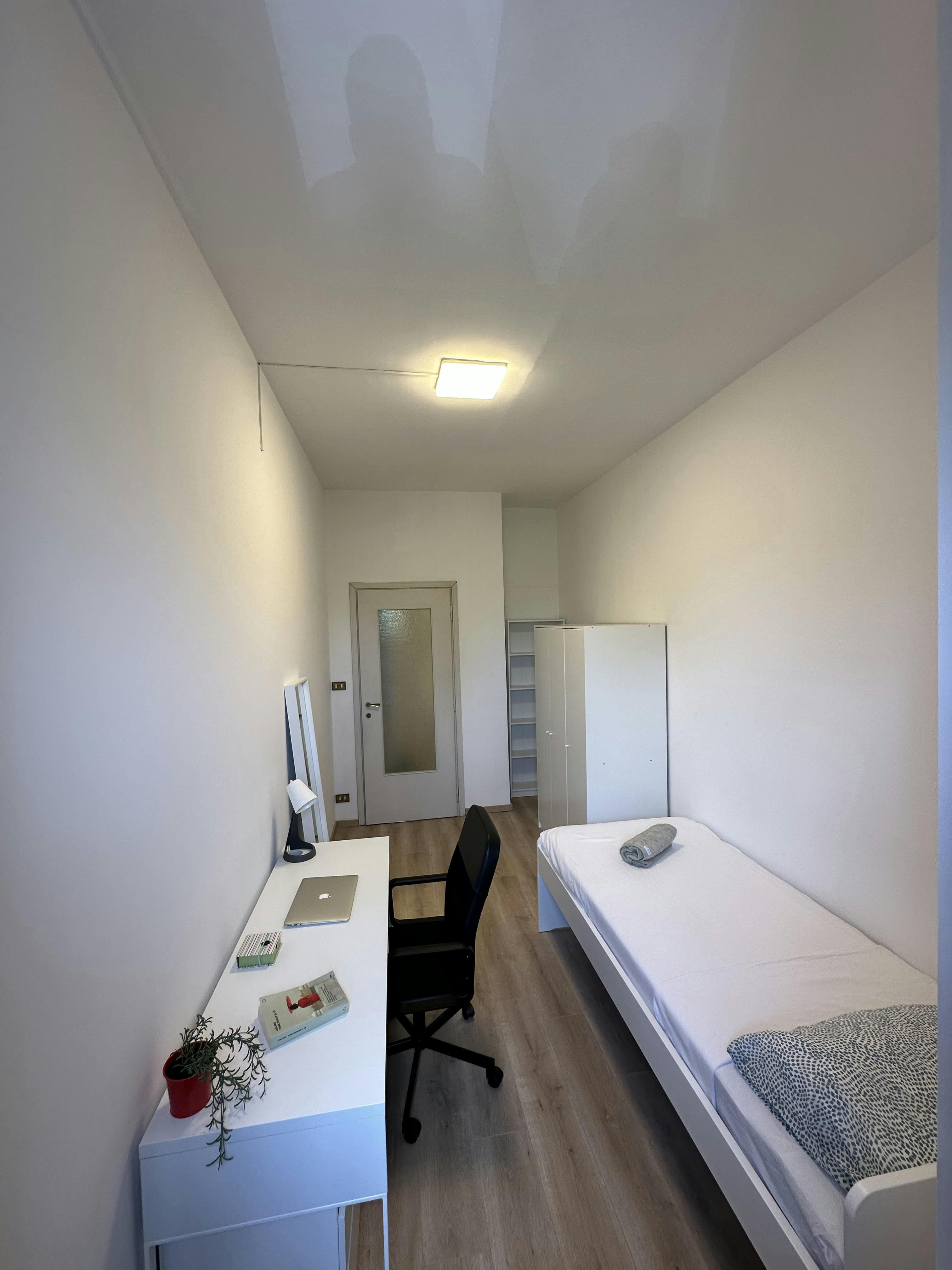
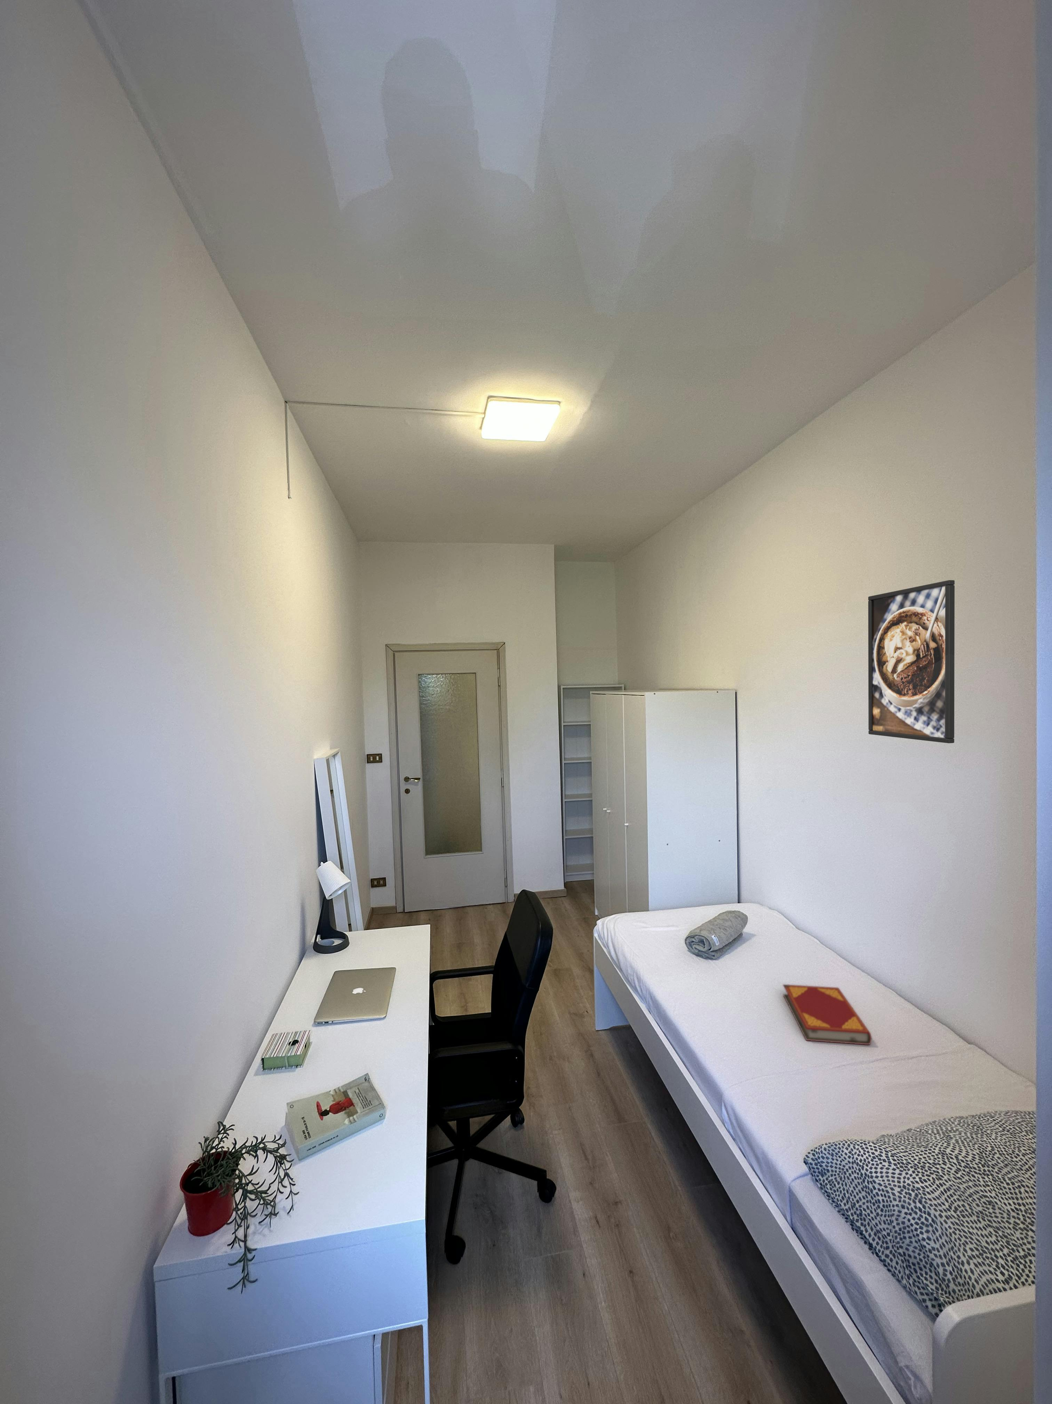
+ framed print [867,579,955,743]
+ hardback book [782,984,872,1045]
